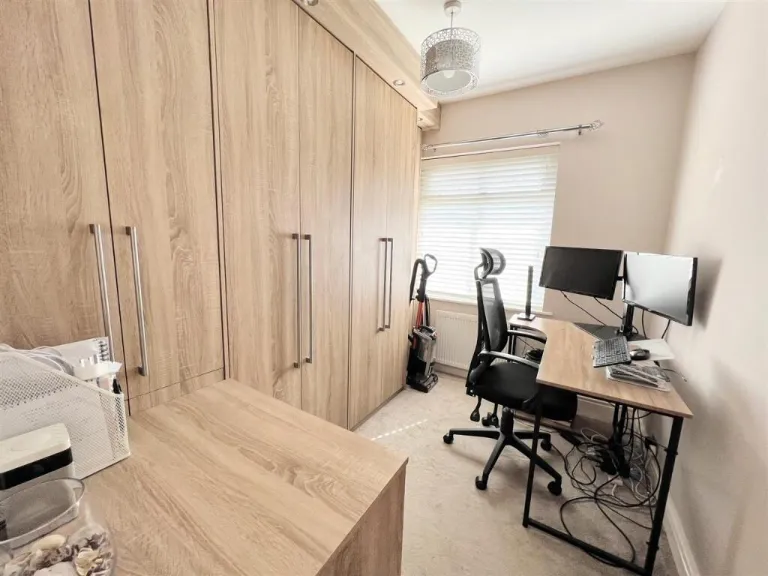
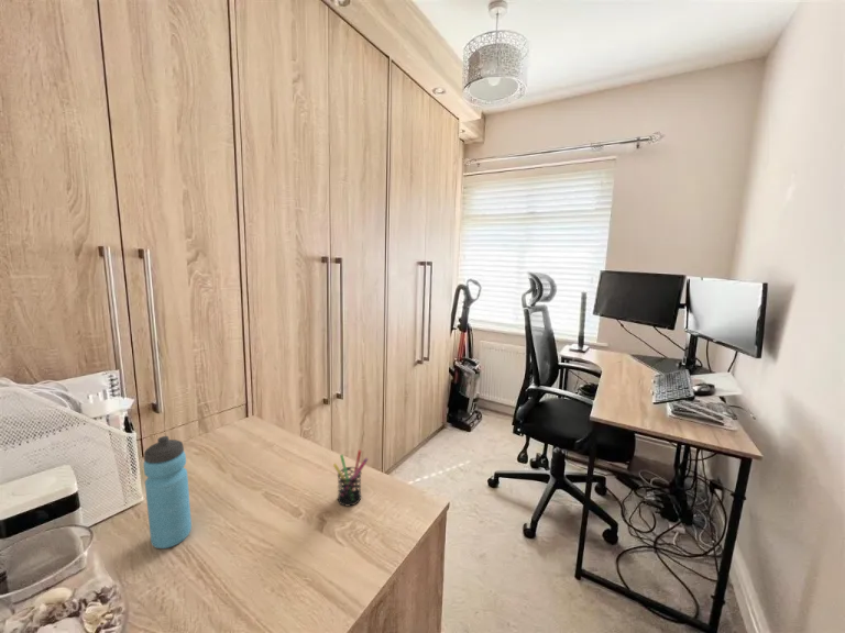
+ water bottle [142,435,193,549]
+ pen holder [332,449,369,508]
